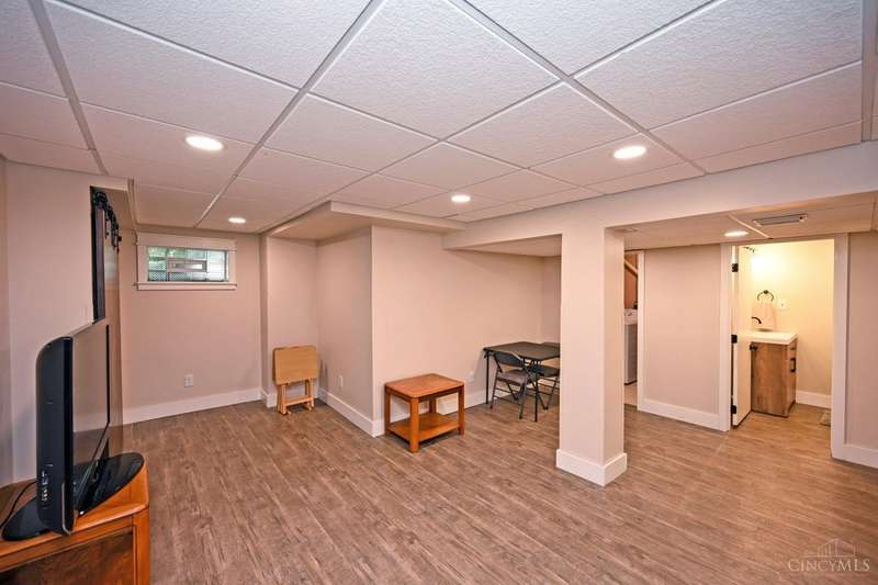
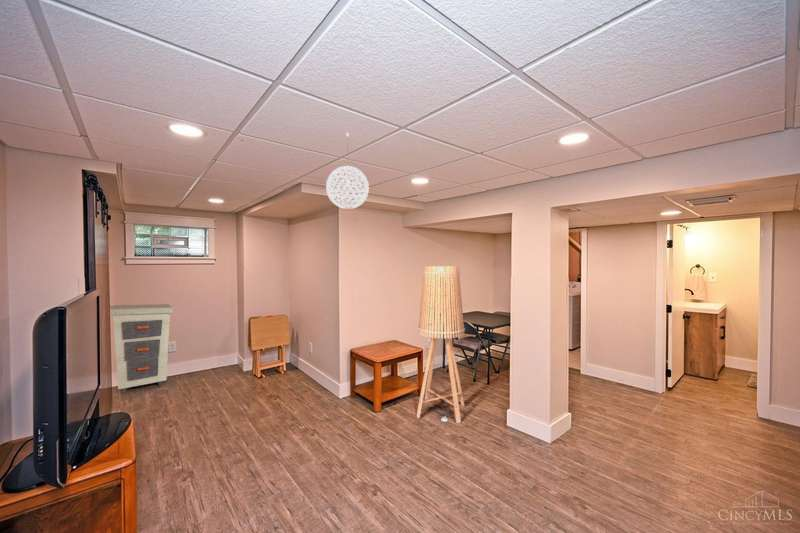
+ cabinet [109,303,174,395]
+ floor lamp [415,265,466,424]
+ pendant light [325,132,370,210]
